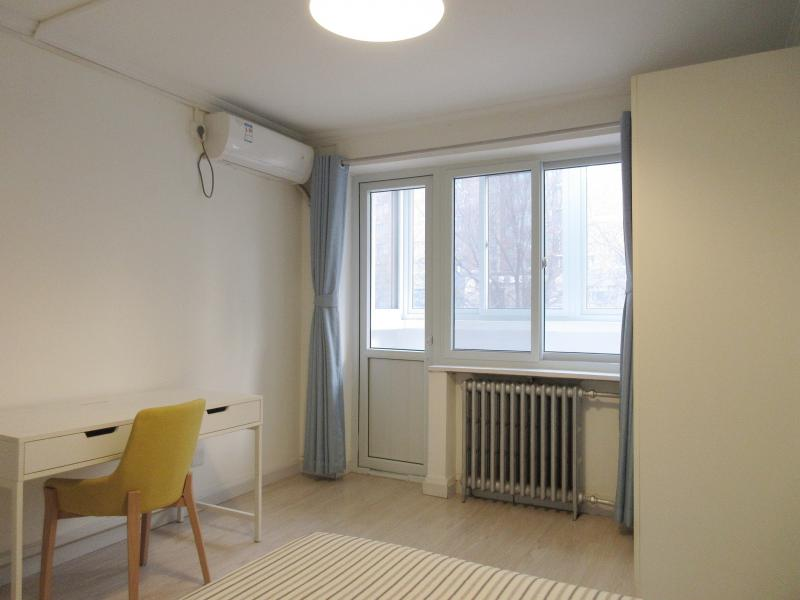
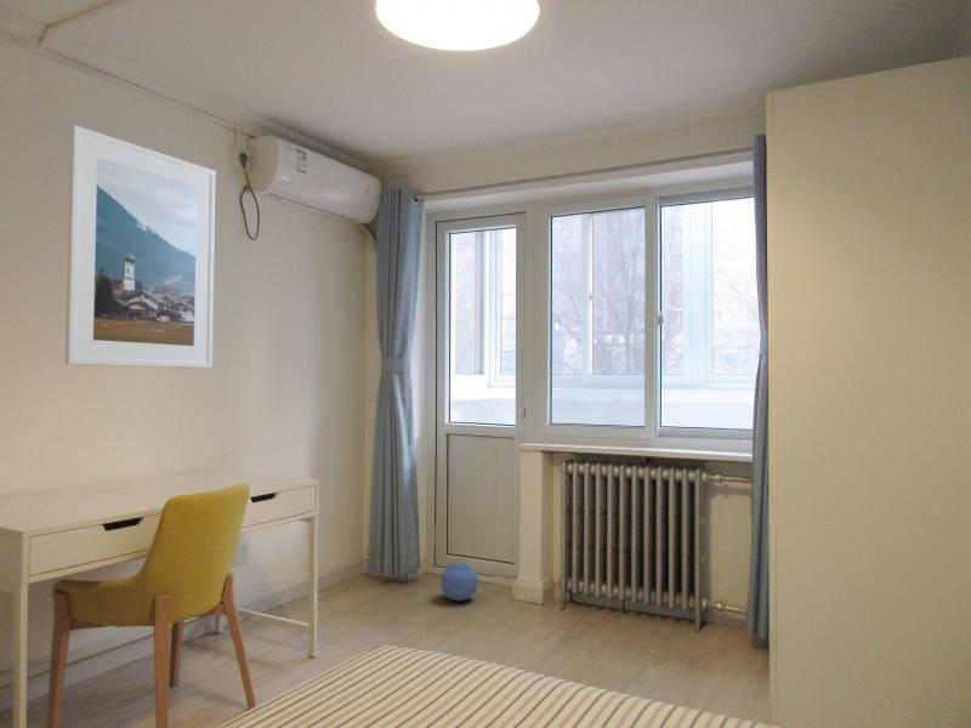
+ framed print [64,124,217,370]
+ ball [439,561,479,602]
